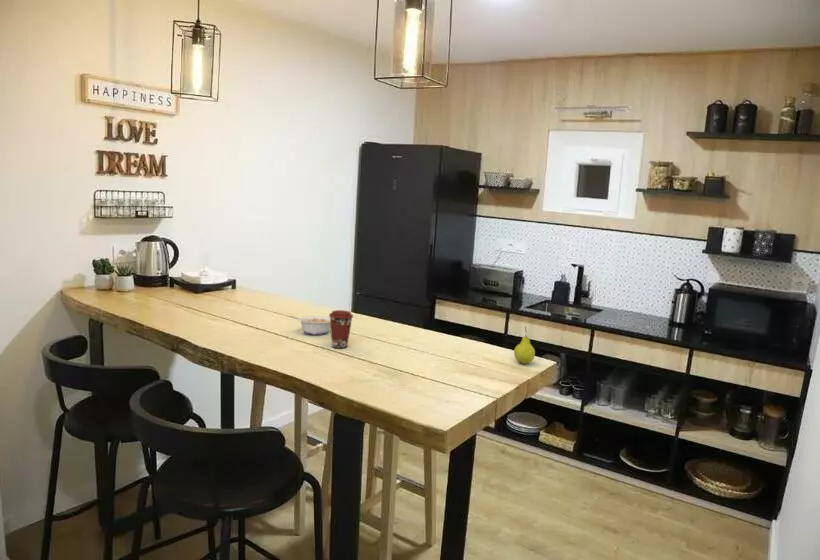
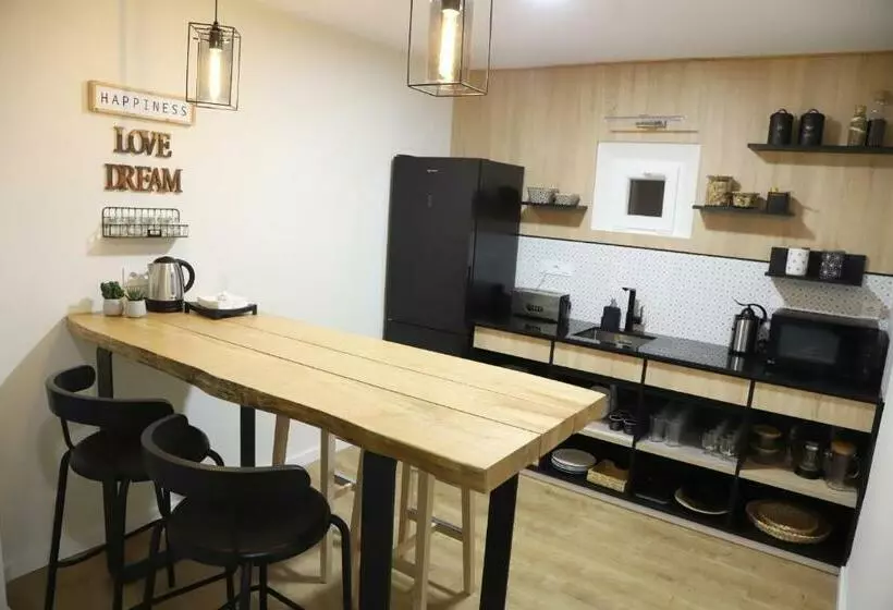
- coffee cup [328,309,354,349]
- fruit [513,326,536,365]
- legume [290,315,330,336]
